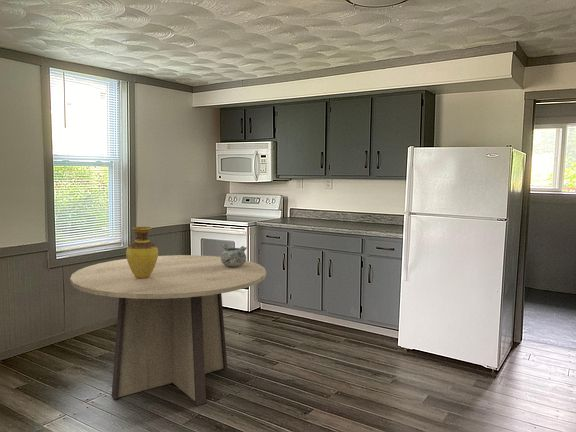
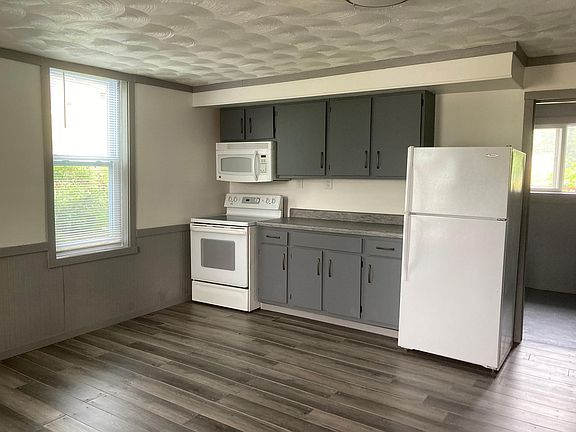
- dining table [69,254,267,407]
- vase [125,226,159,278]
- decorative bowl [220,243,248,267]
